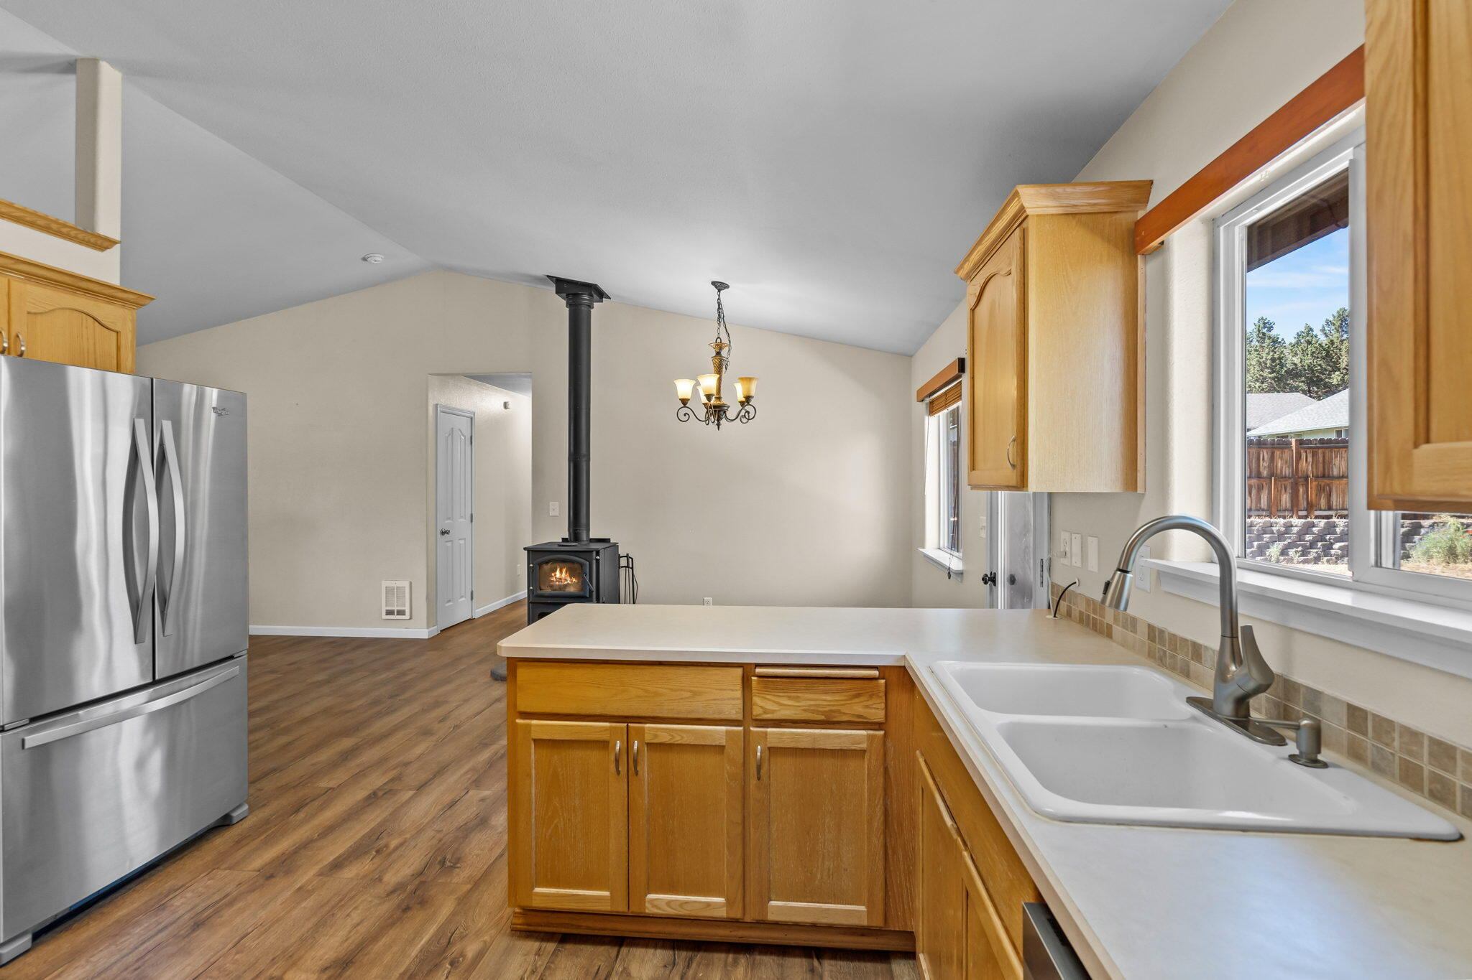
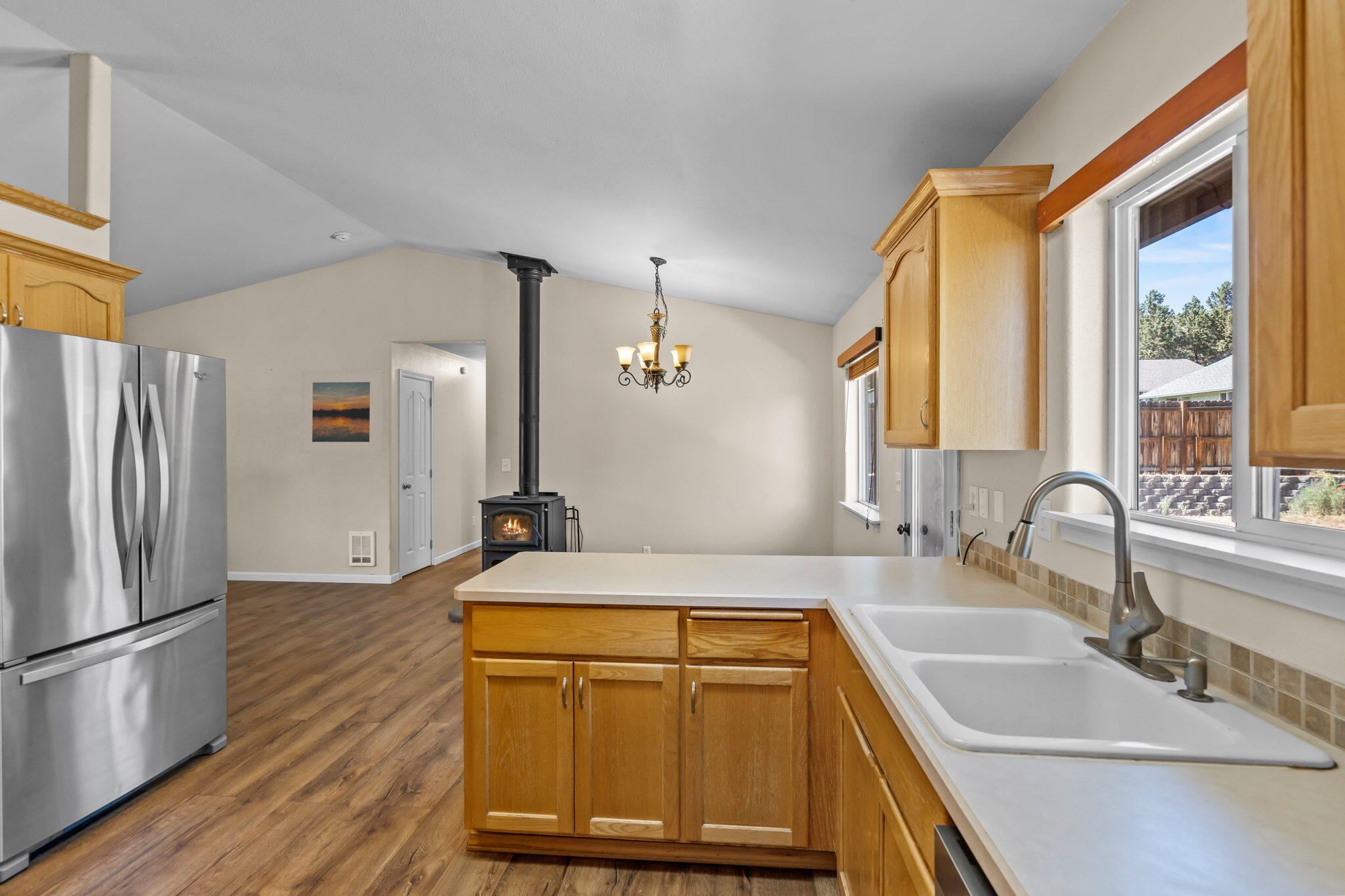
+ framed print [299,369,384,455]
